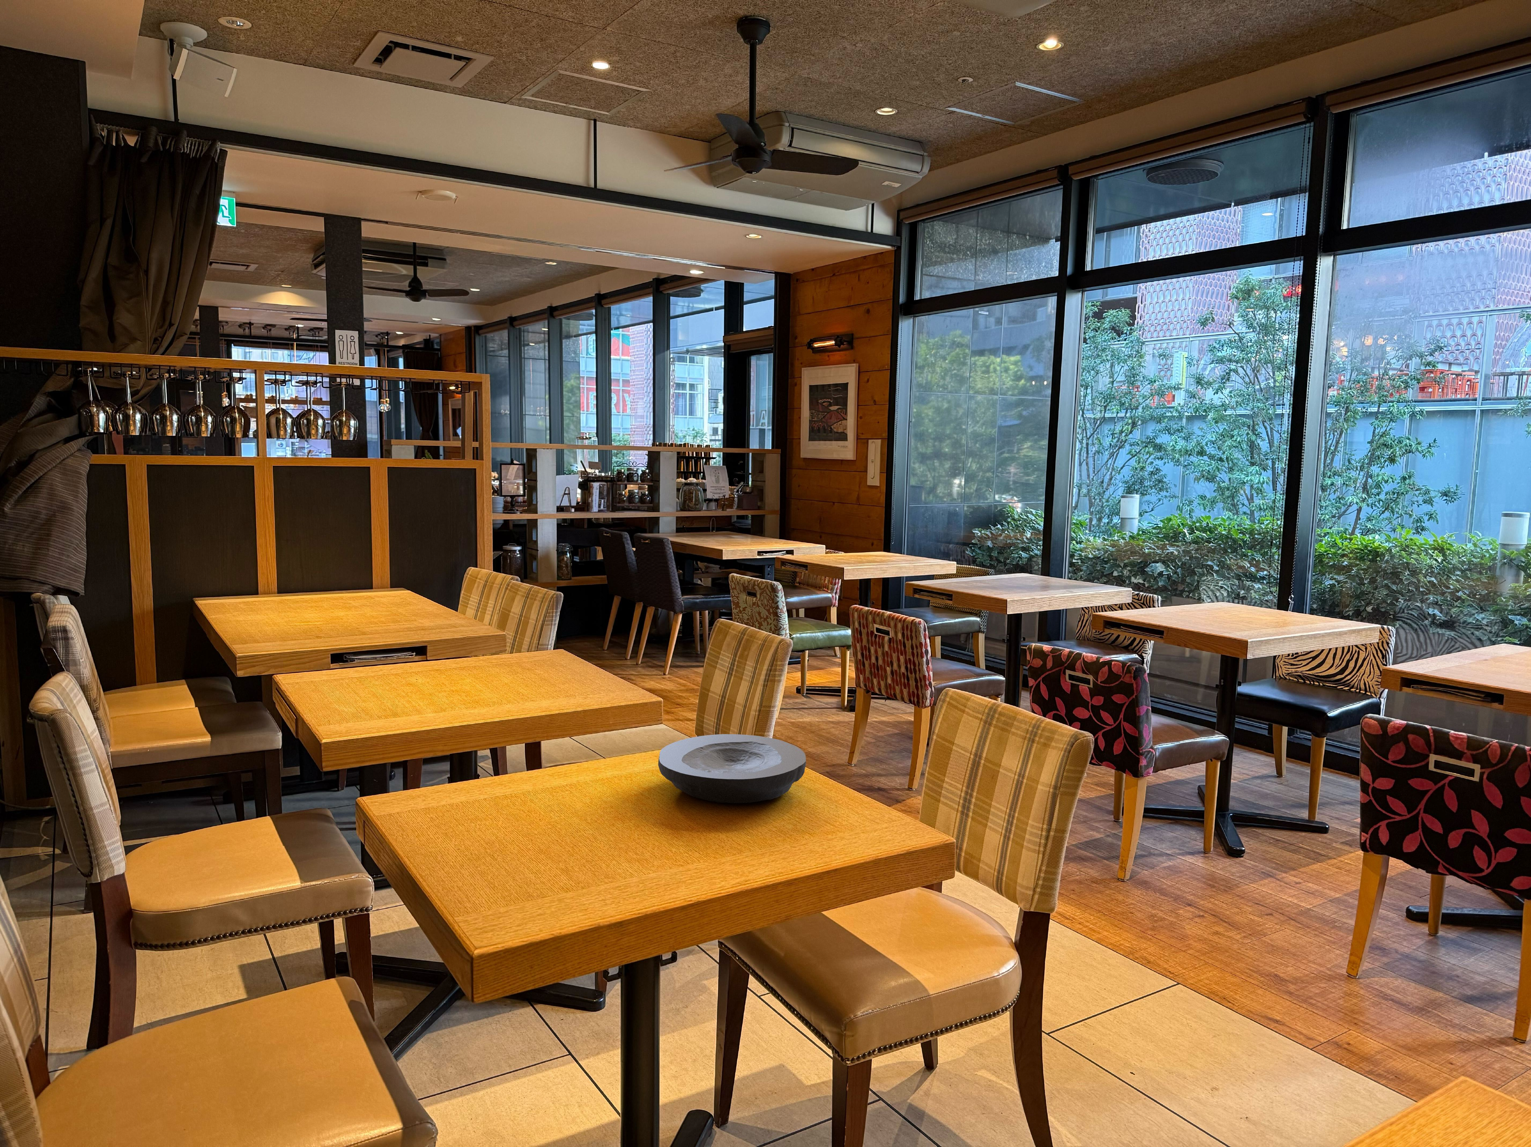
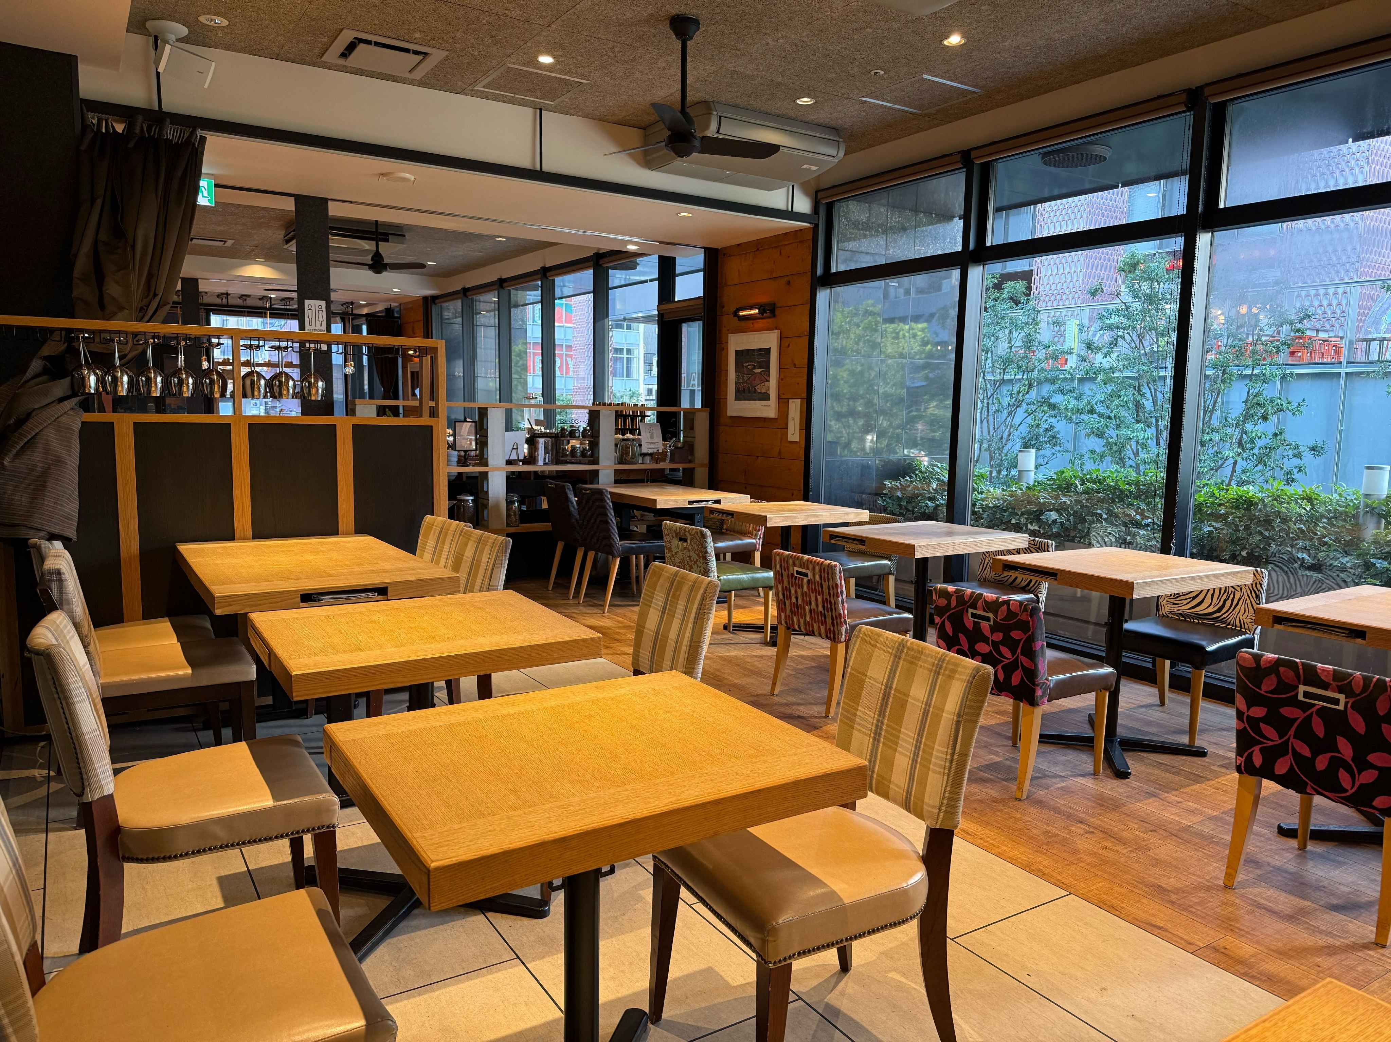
- plate [658,734,806,804]
